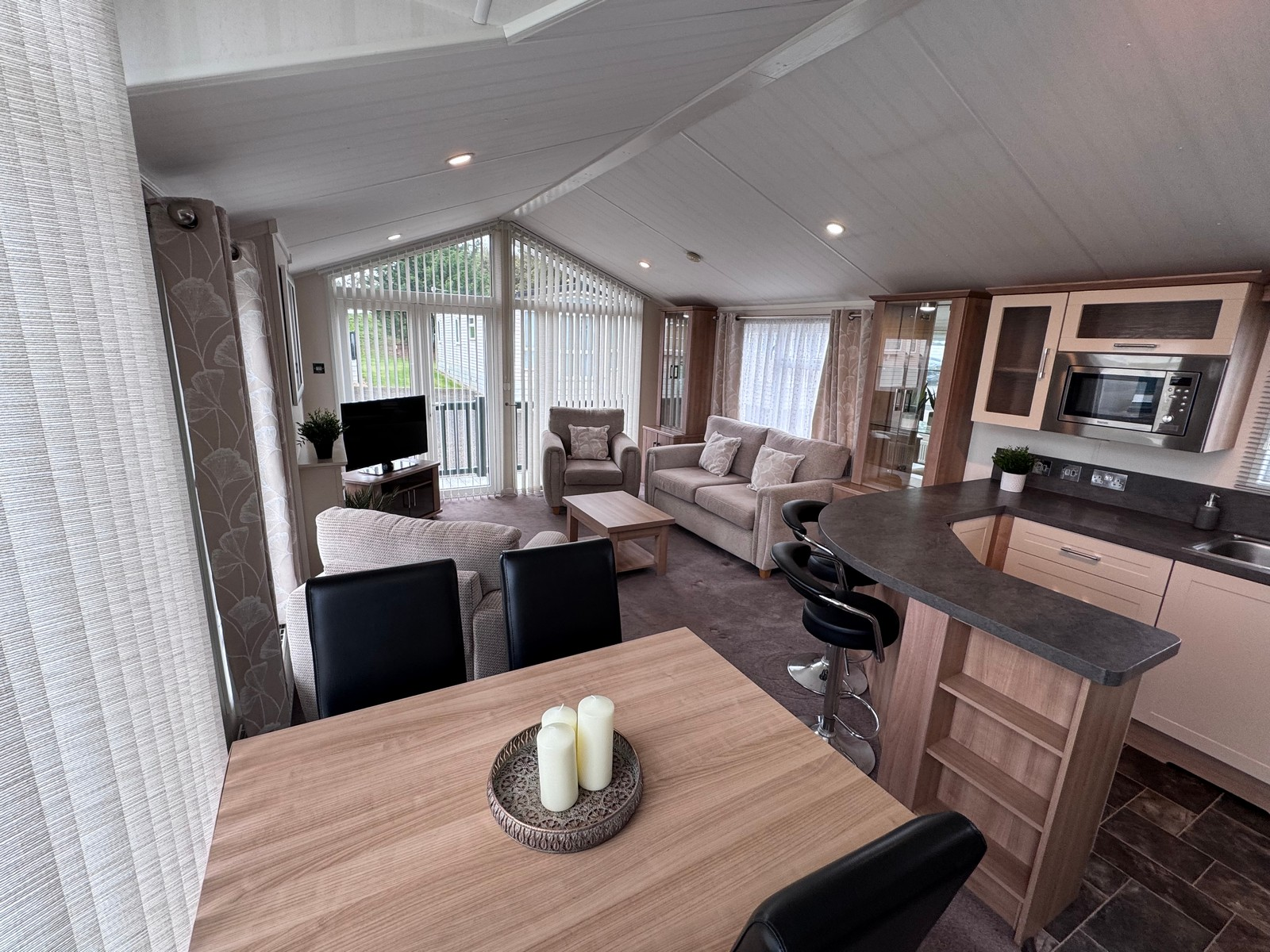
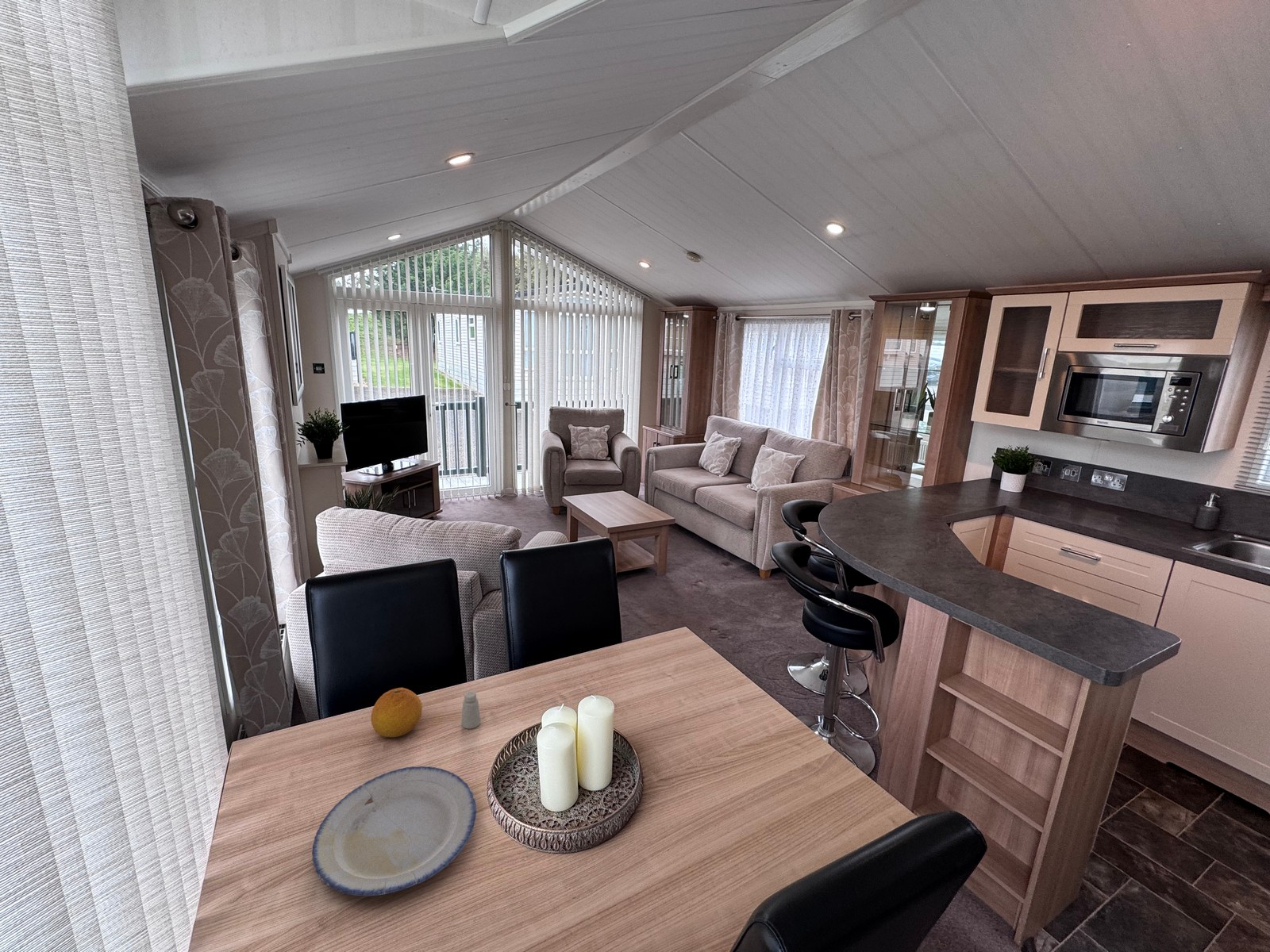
+ fruit [370,687,423,738]
+ saltshaker [460,690,481,730]
+ plate [311,766,477,896]
